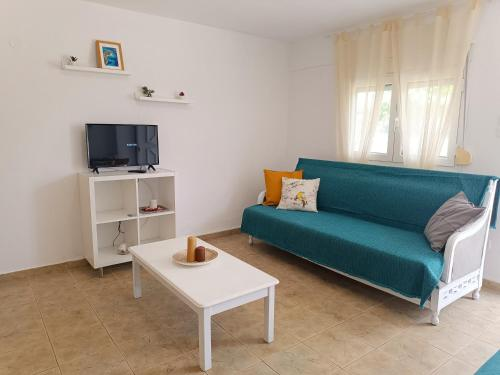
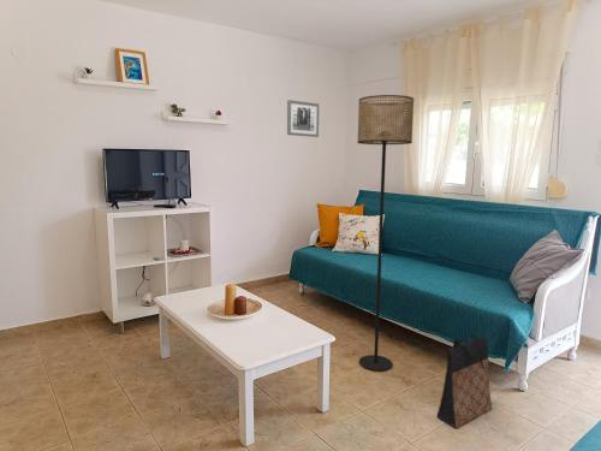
+ floor lamp [356,94,415,372]
+ wall art [286,99,320,138]
+ bag [435,333,493,429]
